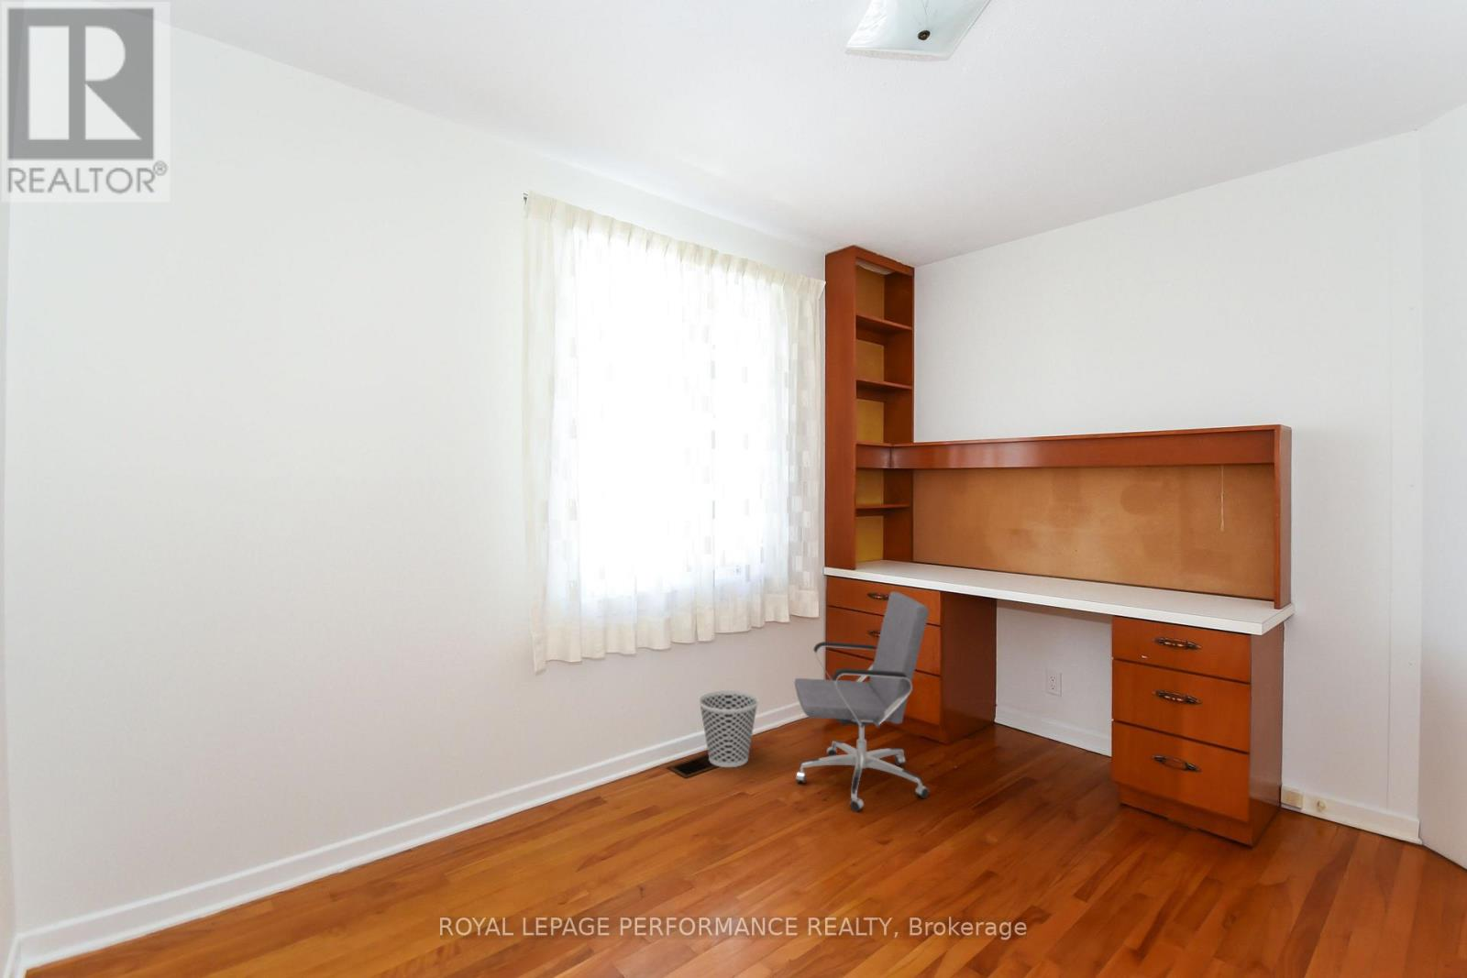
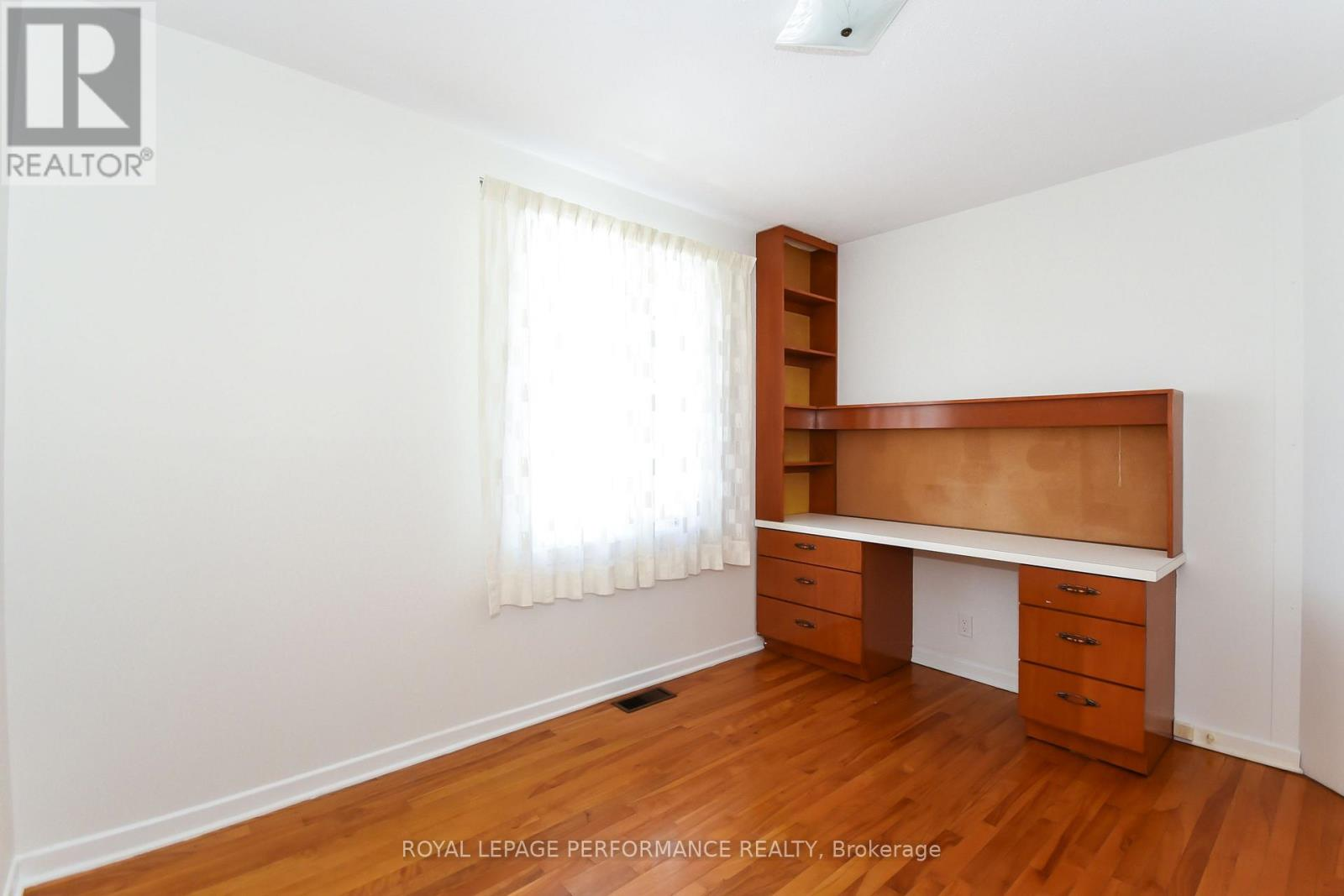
- office chair [794,592,930,813]
- wastebasket [697,689,760,768]
